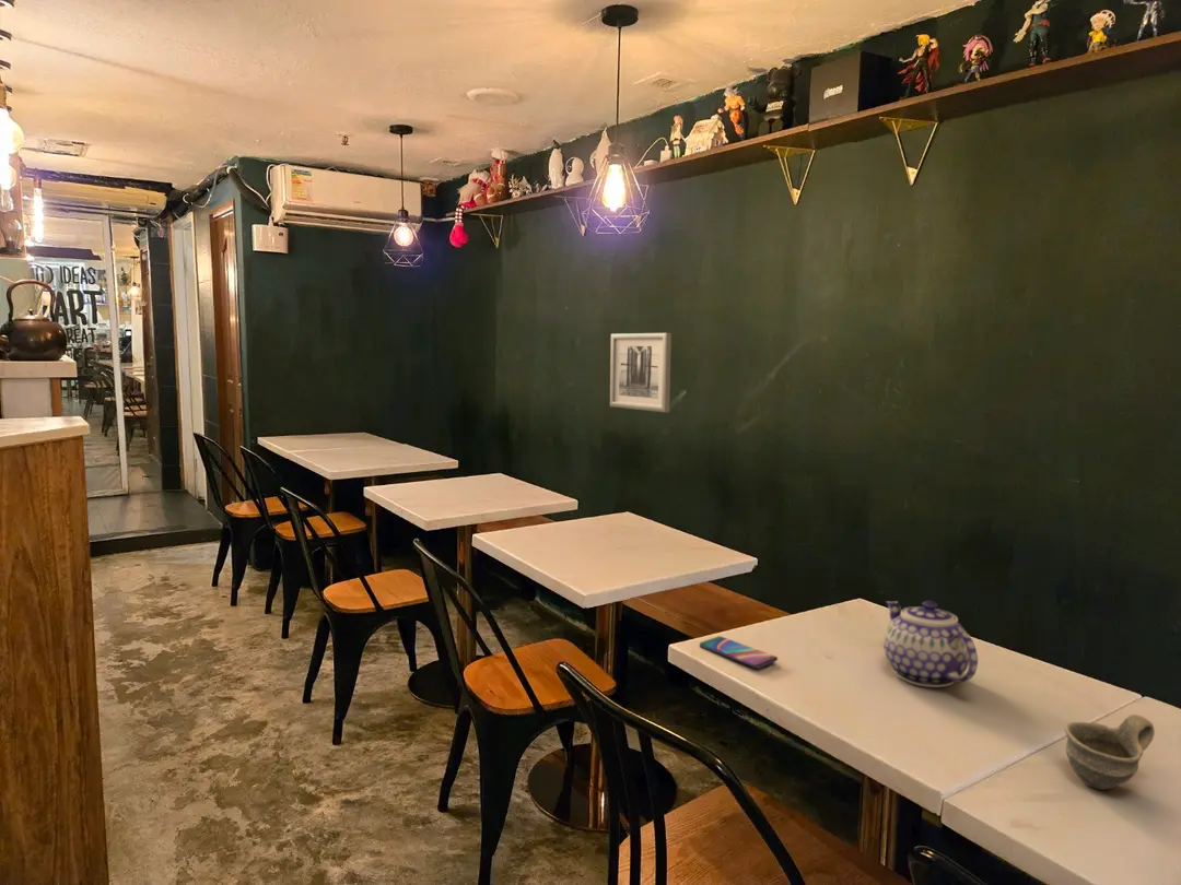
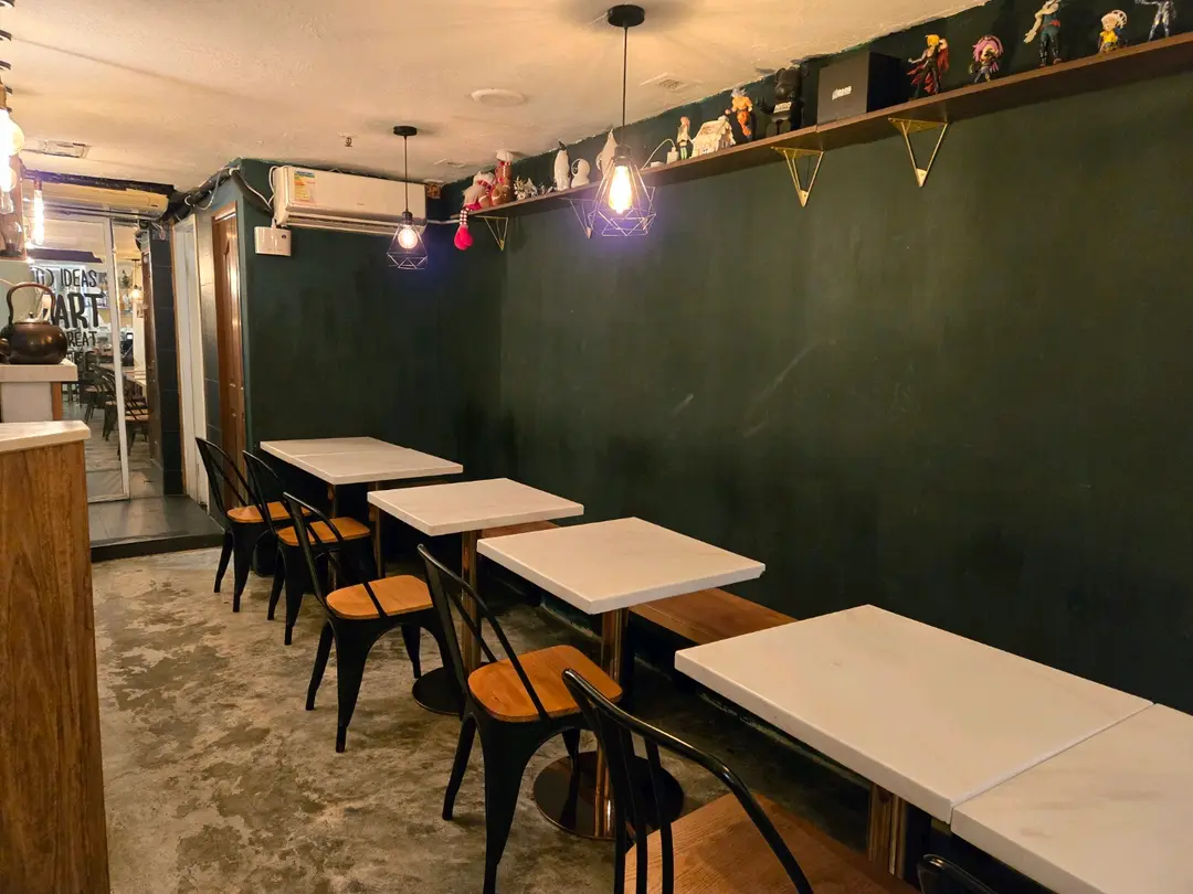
- cup [1064,713,1156,791]
- wall art [609,332,673,413]
- smartphone [699,635,779,670]
- teapot [884,600,979,688]
